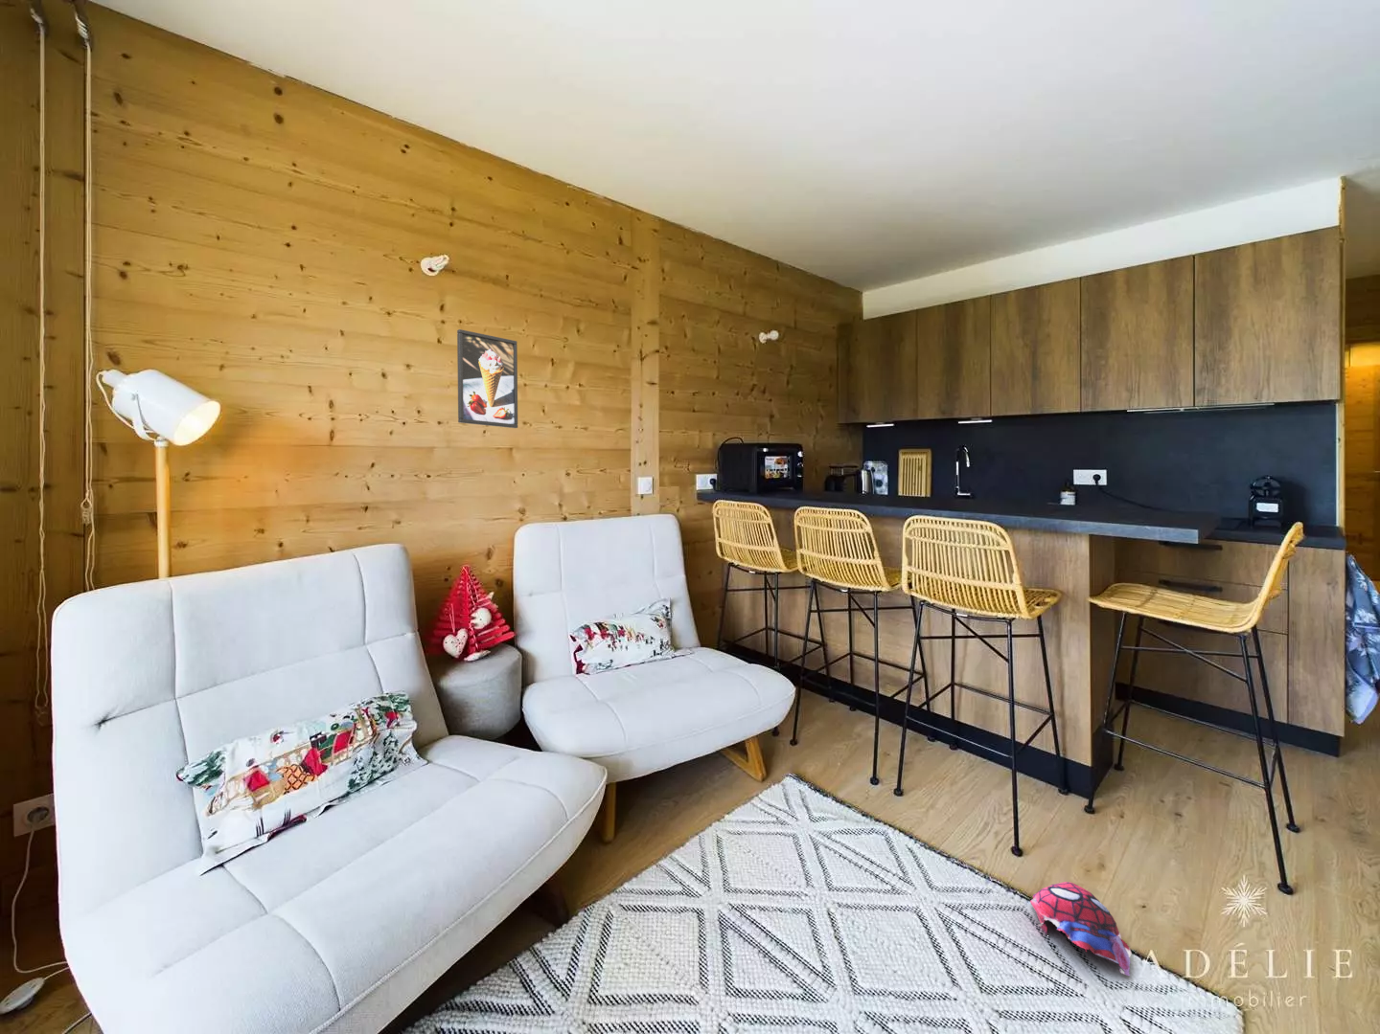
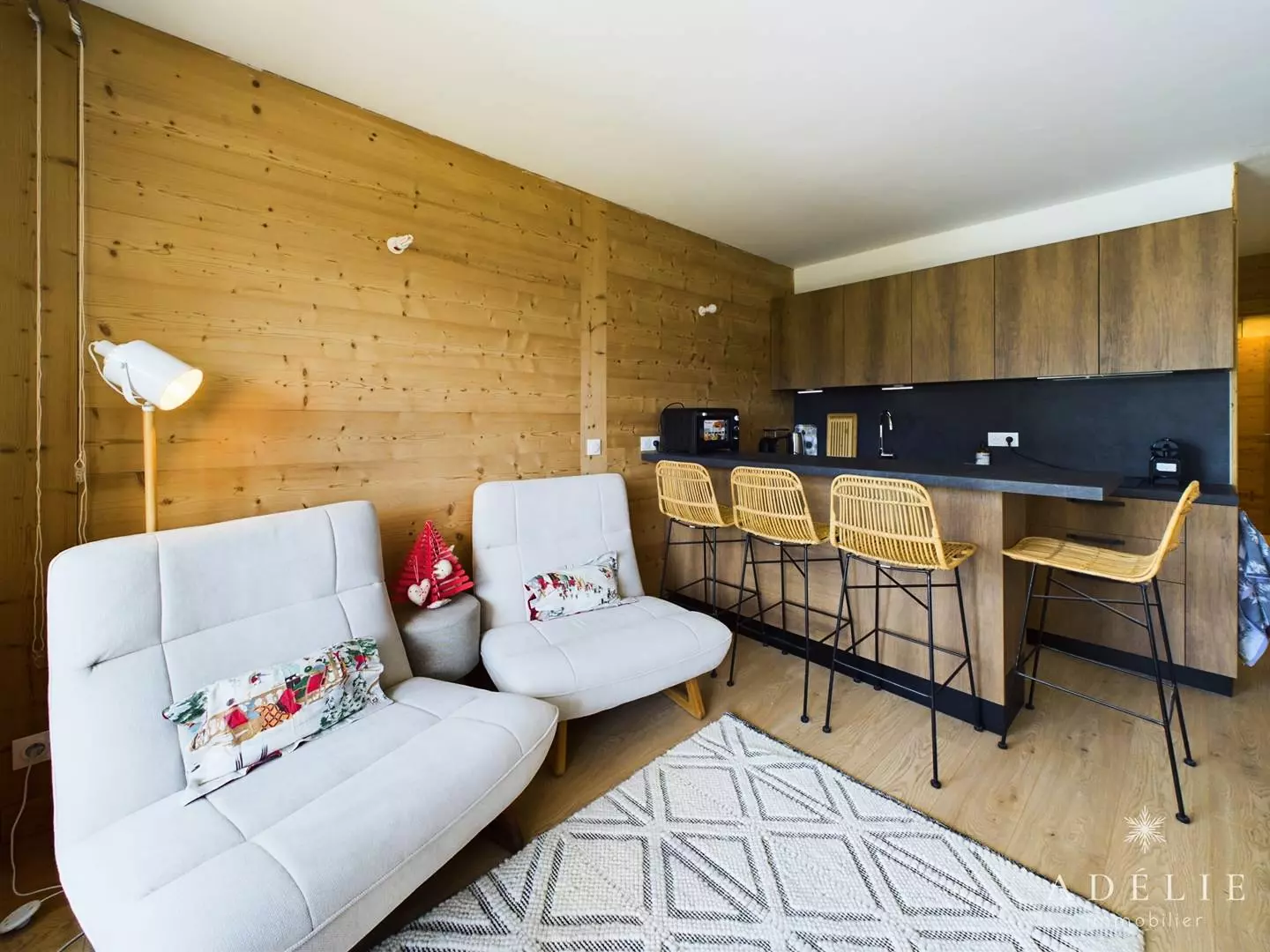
- plush toy [1029,881,1132,976]
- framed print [456,328,518,429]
